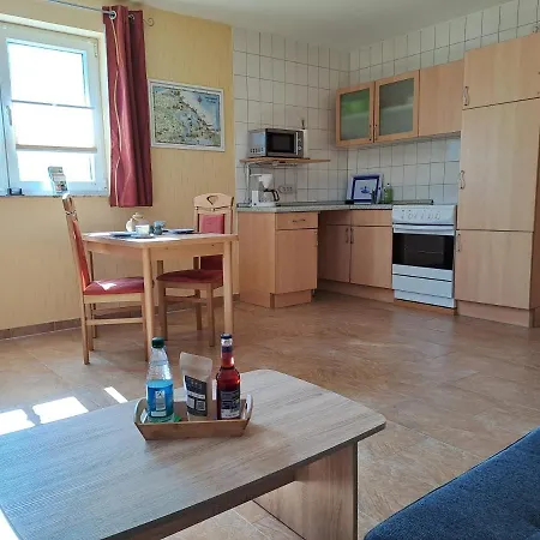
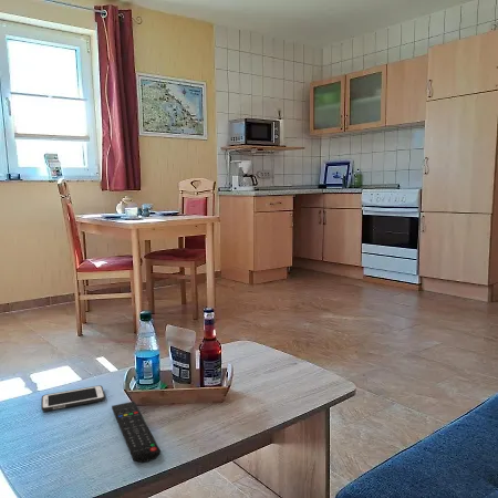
+ remote control [111,401,162,464]
+ cell phone [40,384,106,412]
